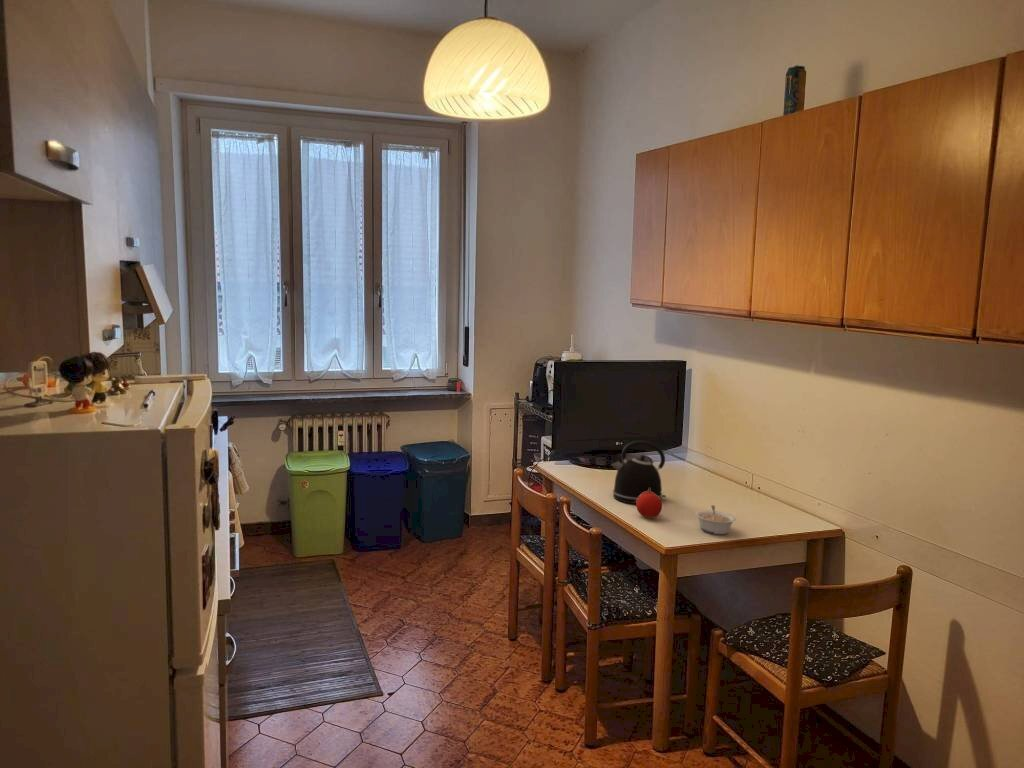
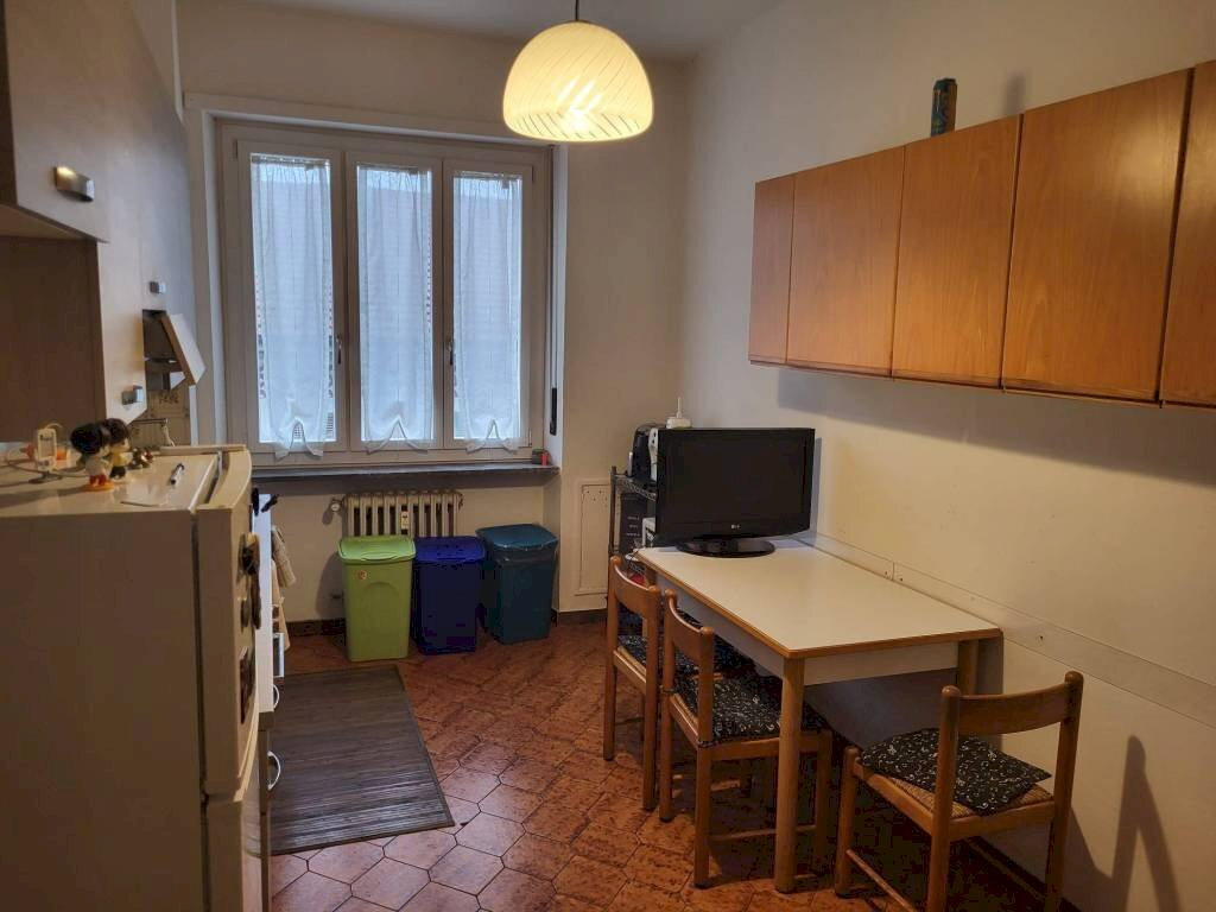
- fruit [635,488,663,519]
- legume [694,504,737,535]
- kettle [610,439,667,505]
